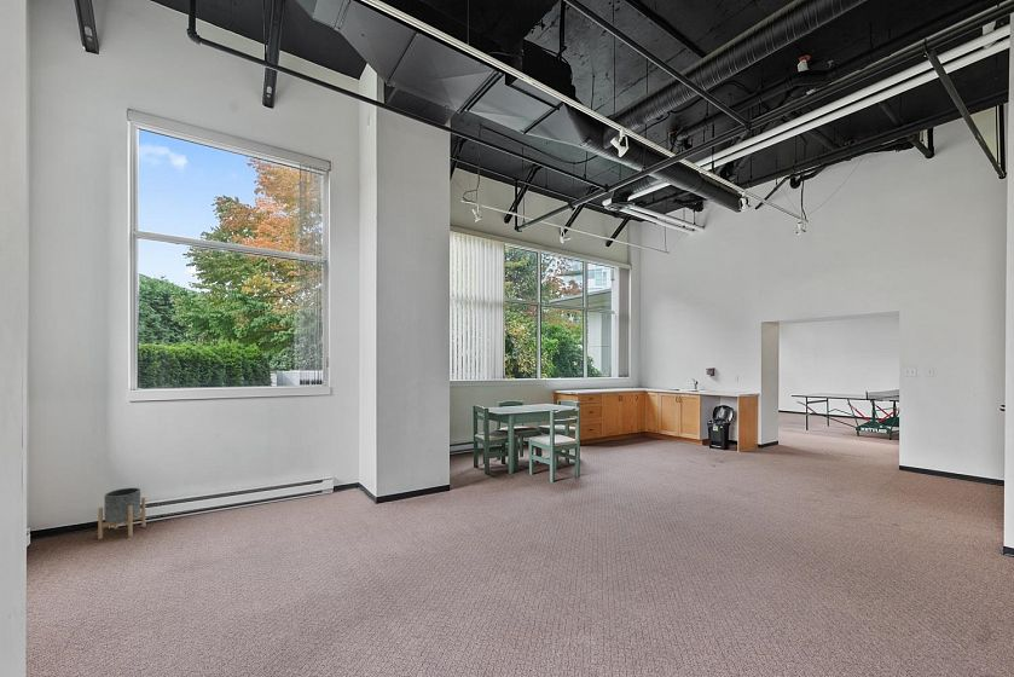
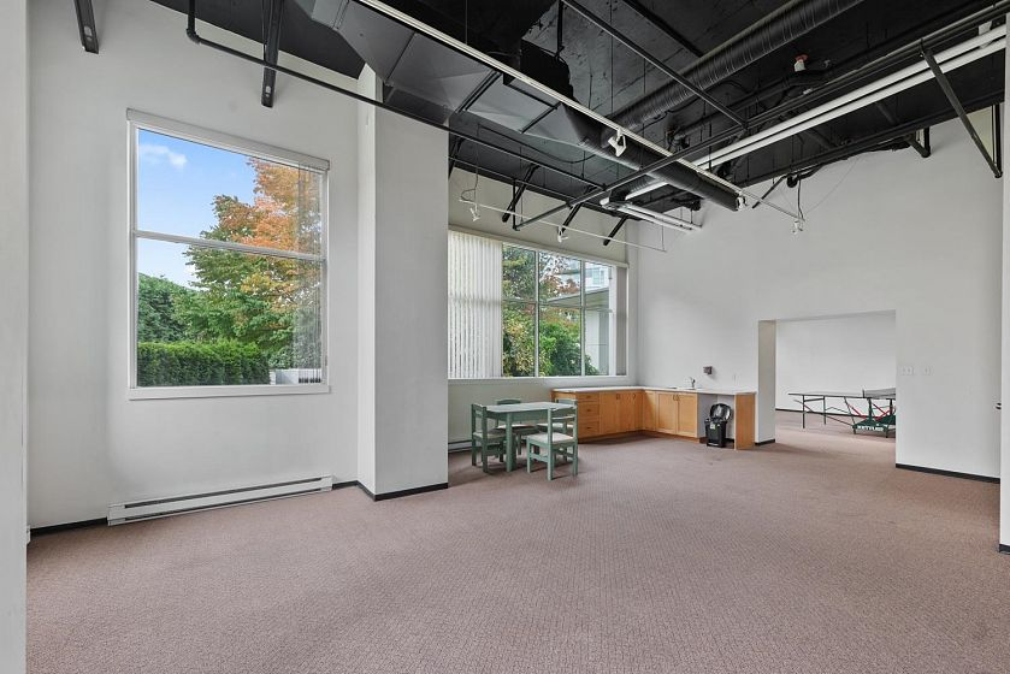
- planter [97,487,146,540]
